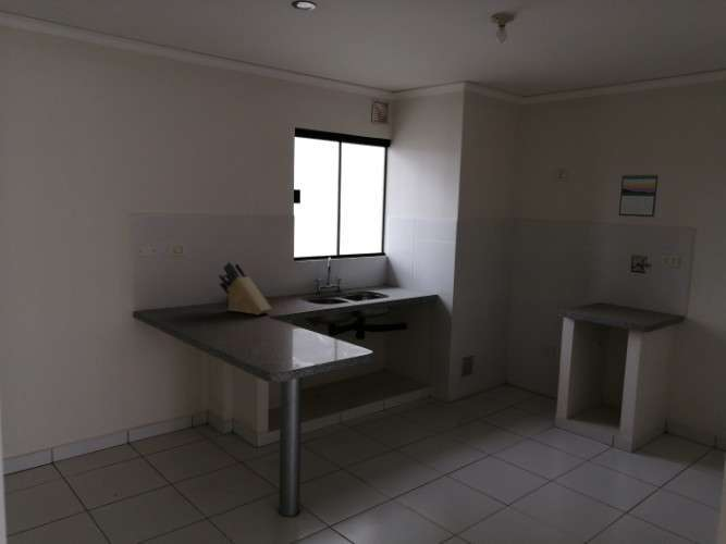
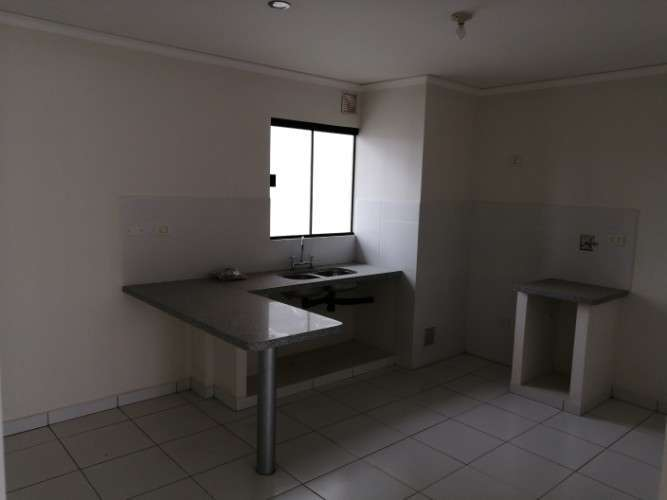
- calendar [618,172,660,218]
- knife block [218,261,273,316]
